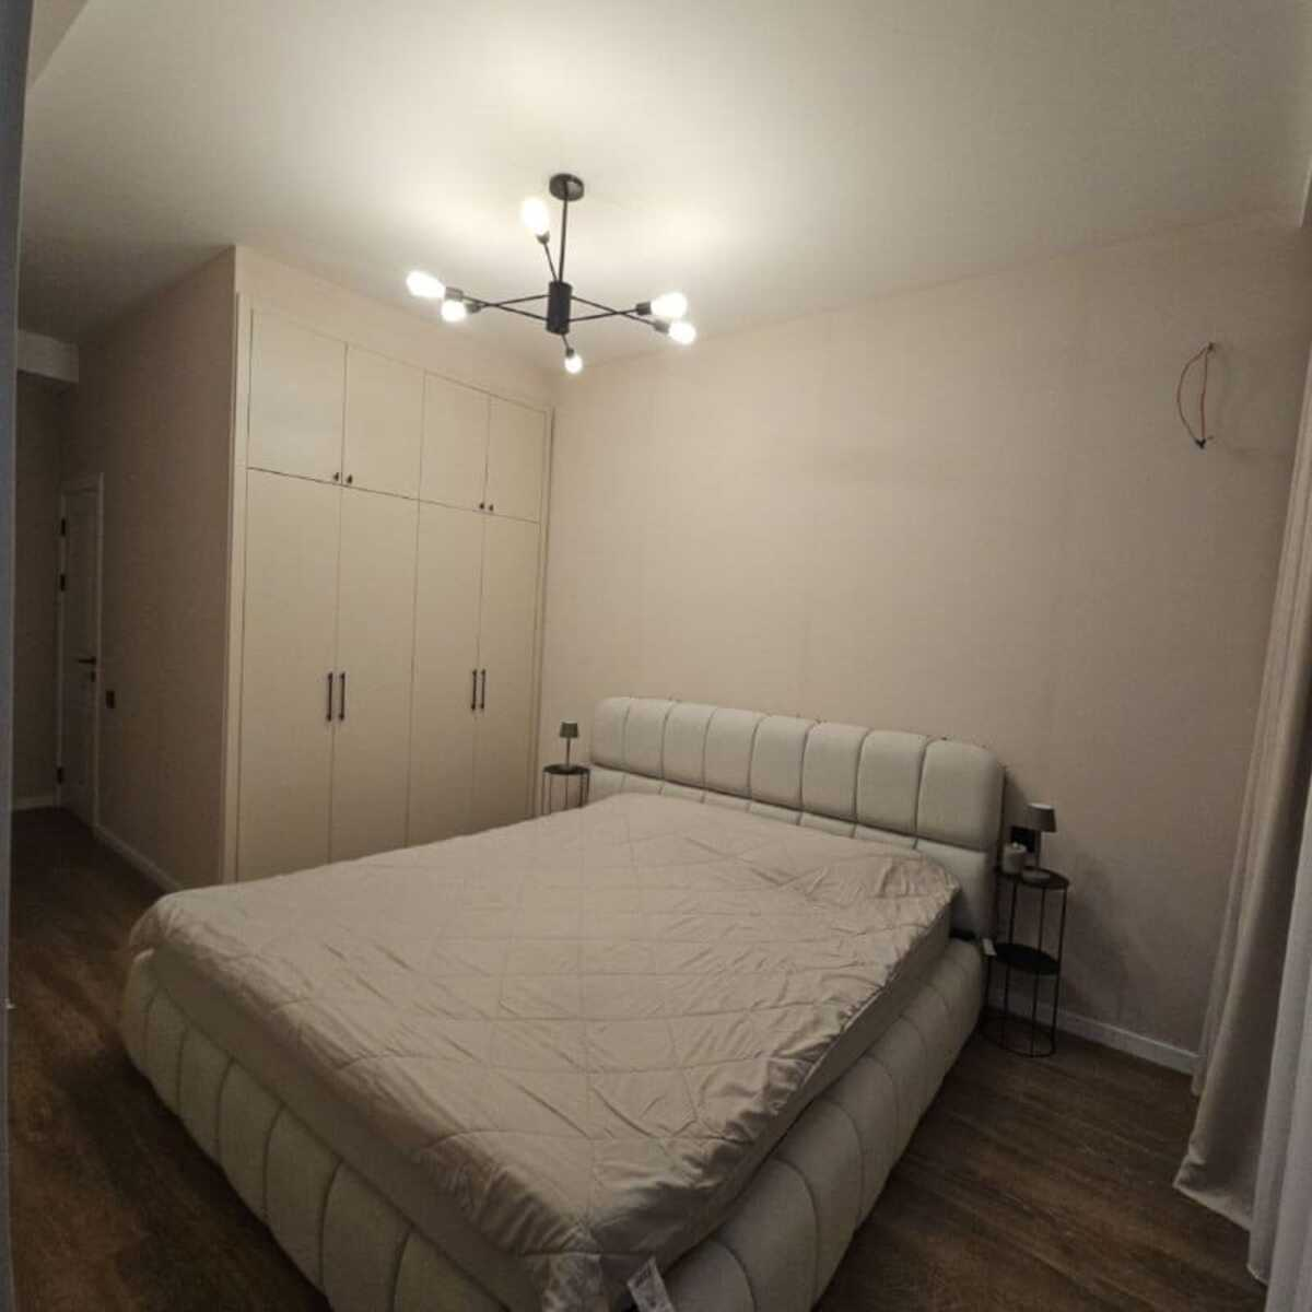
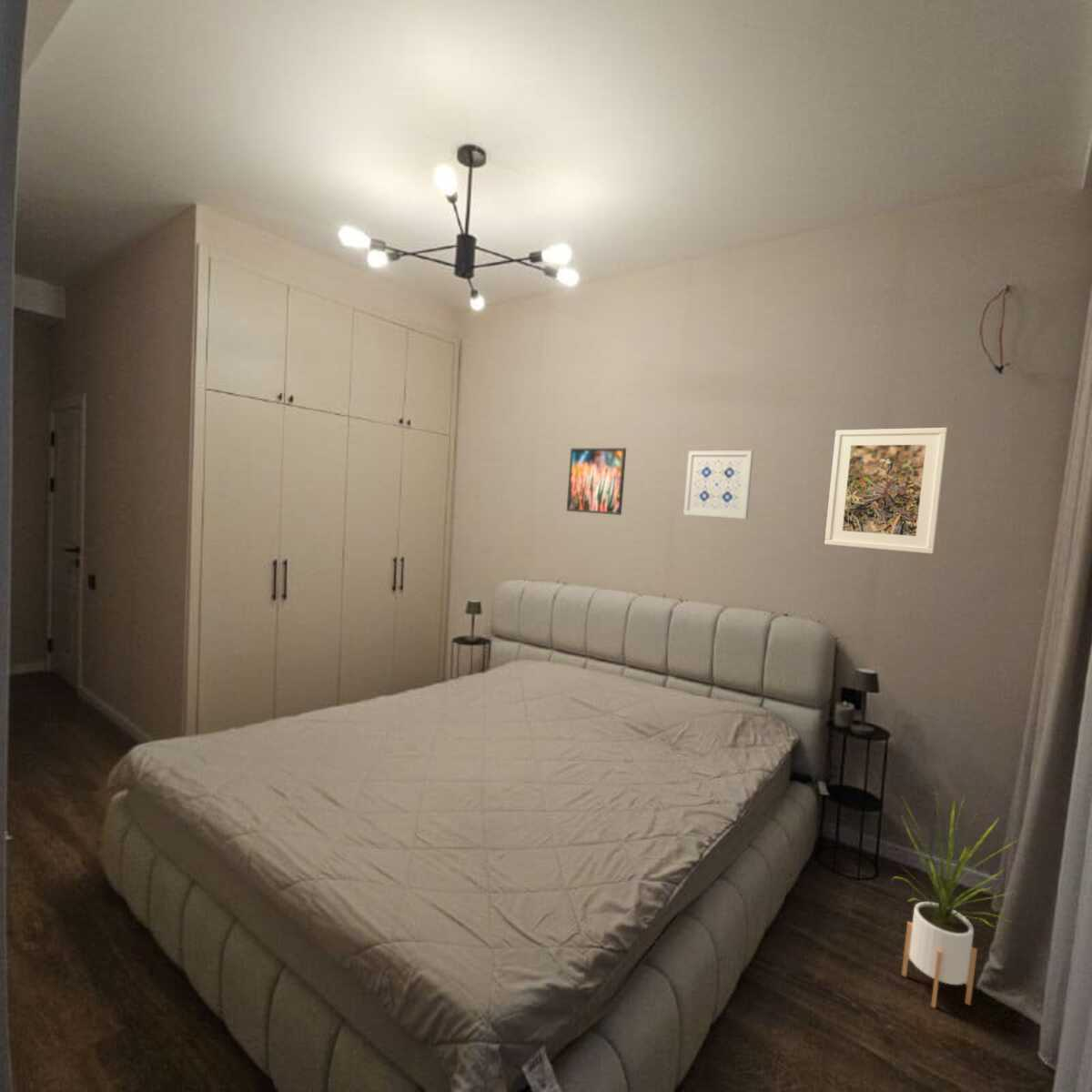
+ wall art [682,450,754,520]
+ house plant [890,787,1021,1009]
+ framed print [824,427,948,555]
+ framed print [566,447,627,516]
